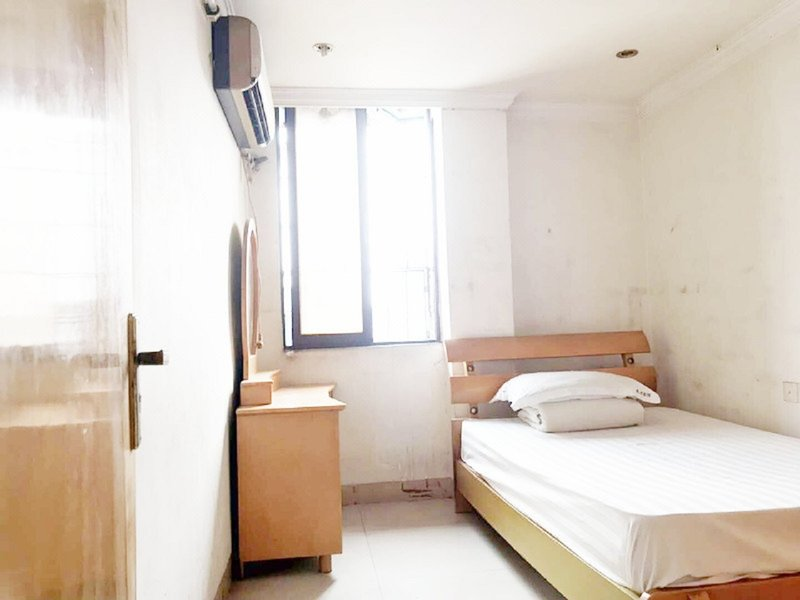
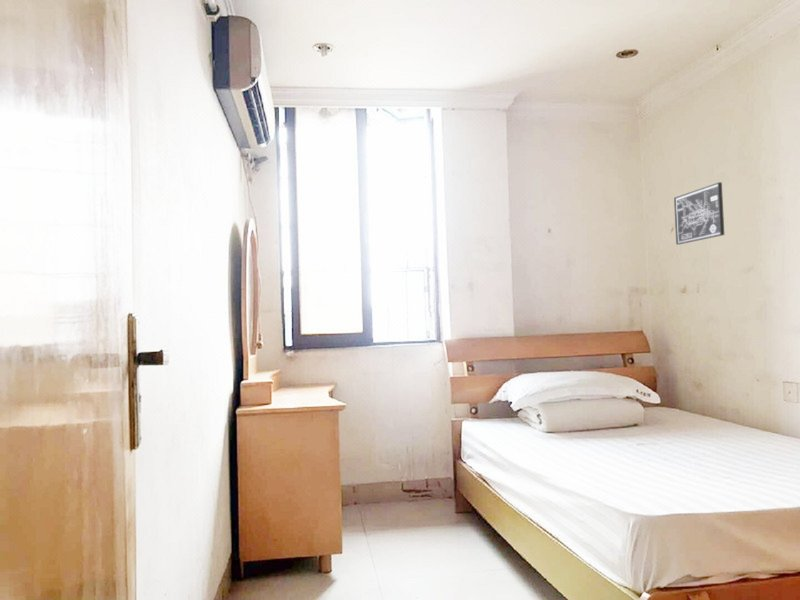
+ wall art [673,181,725,245]
